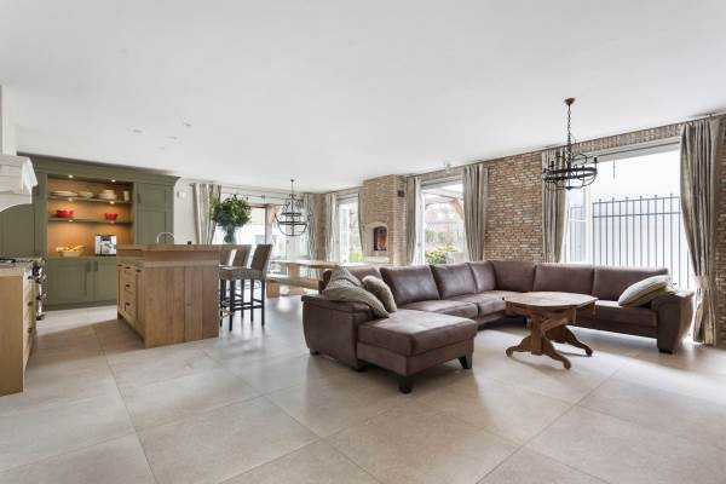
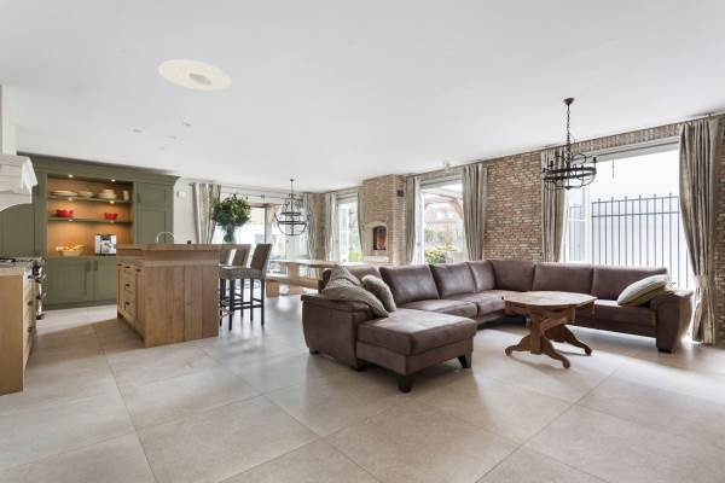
+ ceiling light [158,59,232,92]
